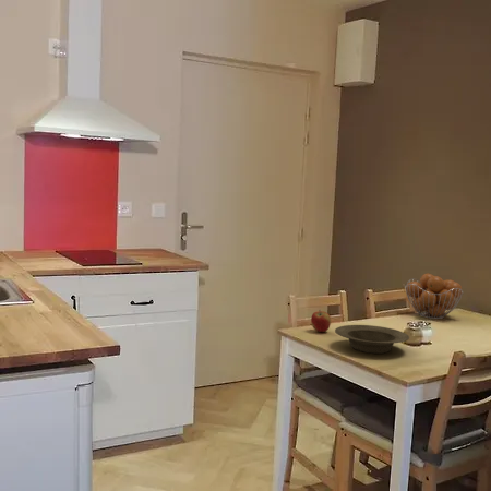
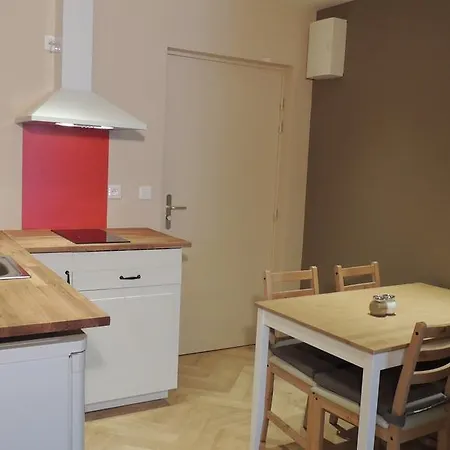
- bowl [334,324,410,355]
- fruit basket [404,273,464,320]
- apple [310,310,332,333]
